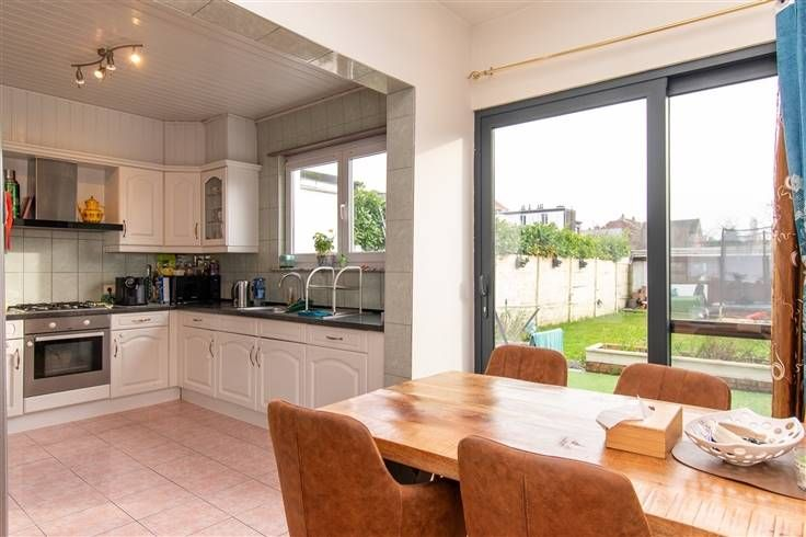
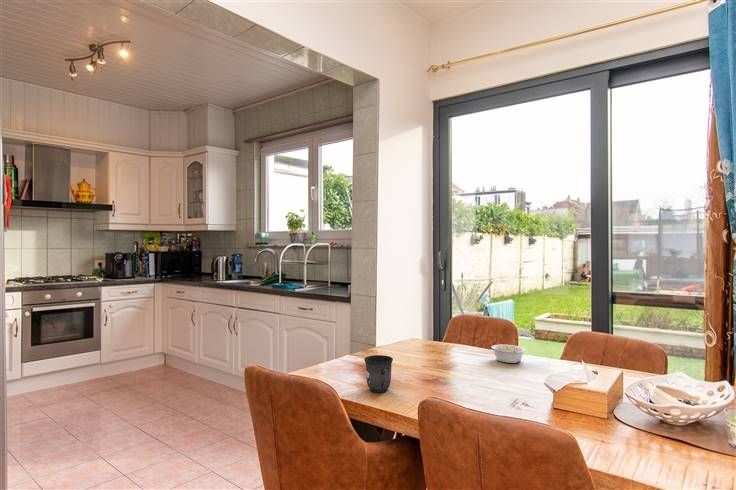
+ legume [490,344,527,364]
+ mug [363,354,394,393]
